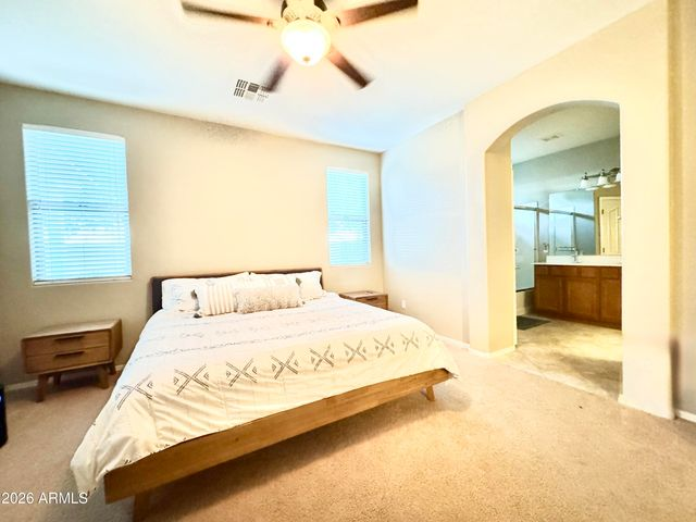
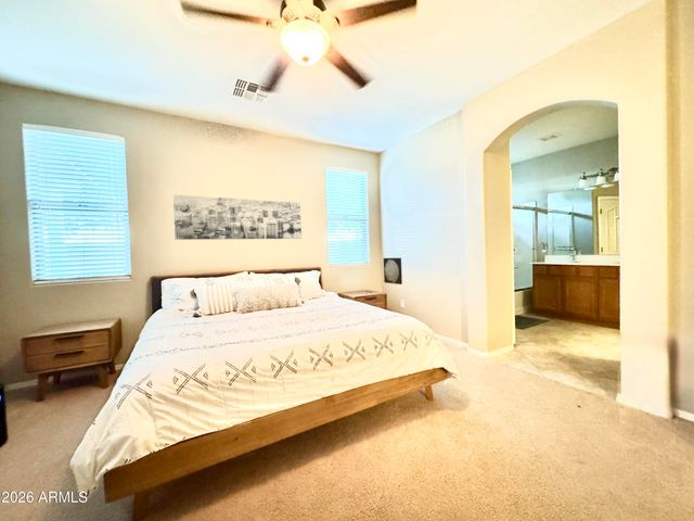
+ wall art [171,194,303,241]
+ wall art [383,257,403,285]
